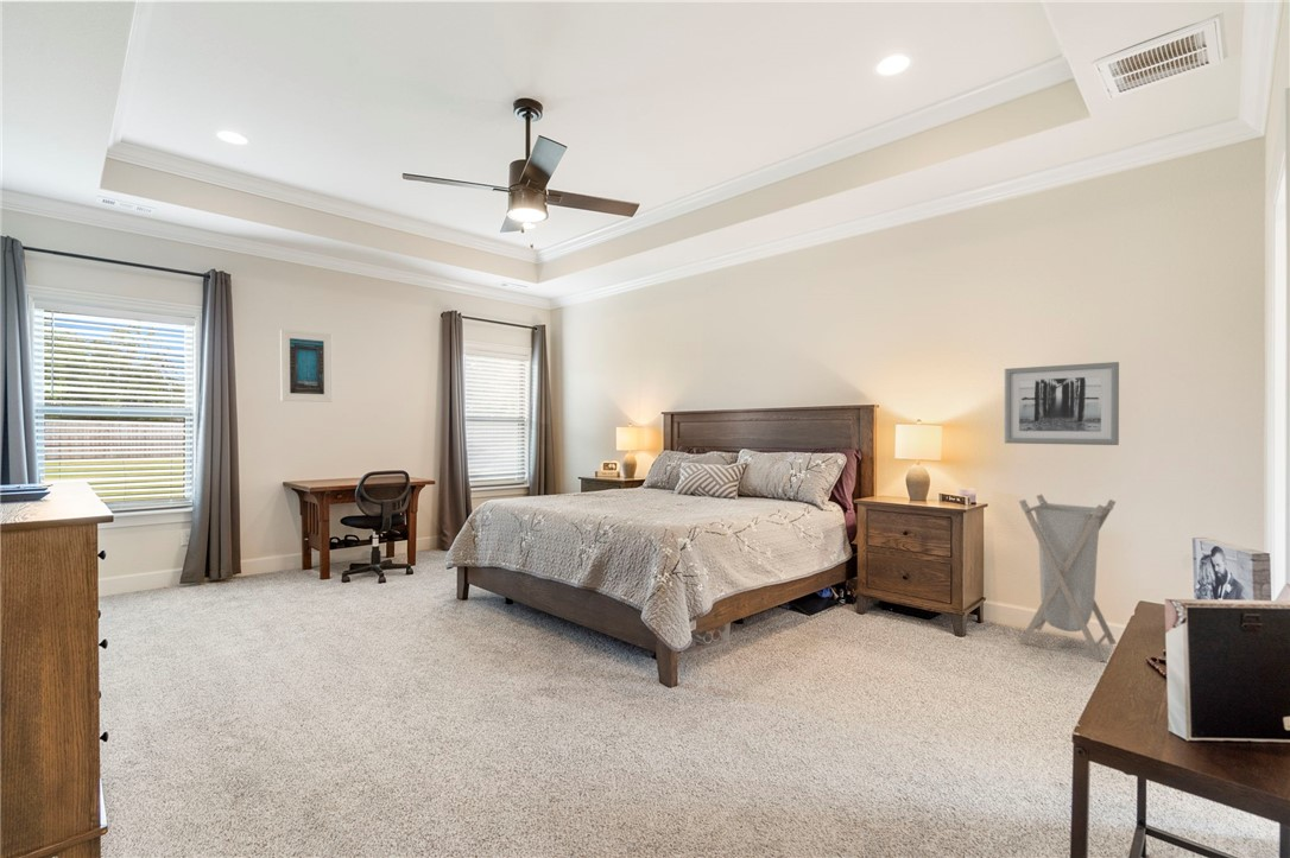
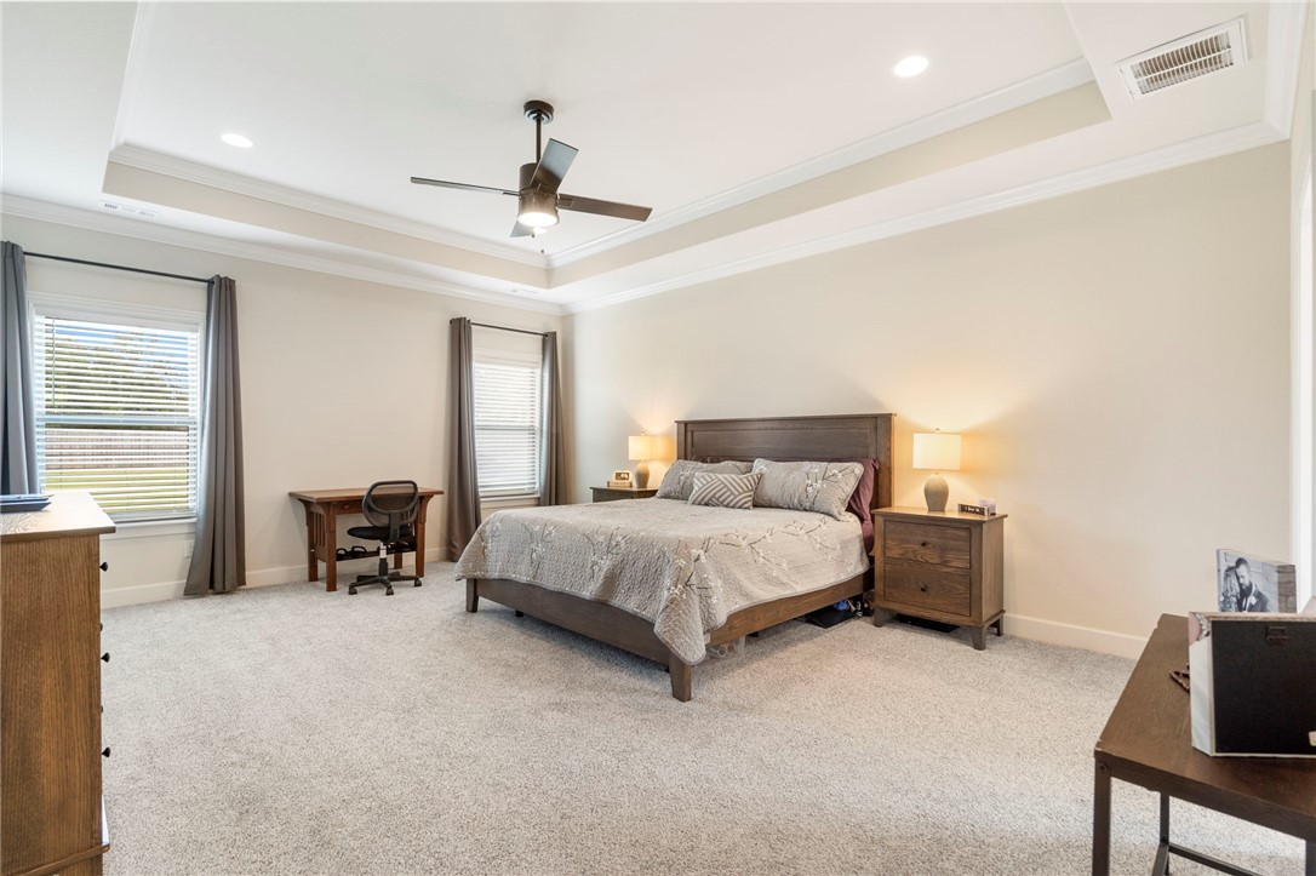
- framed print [279,329,334,403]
- laundry hamper [1018,494,1118,663]
- wall art [1004,361,1120,446]
